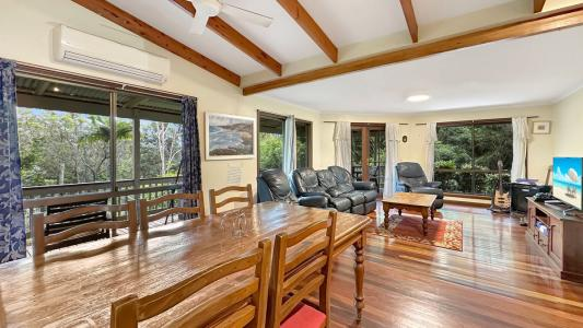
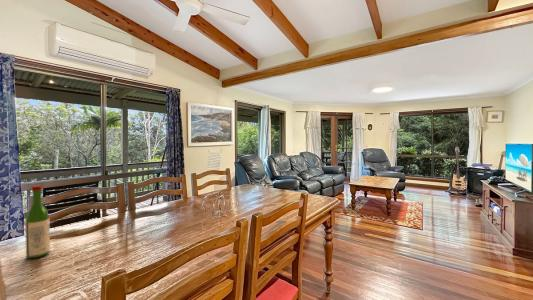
+ wine bottle [24,185,51,259]
